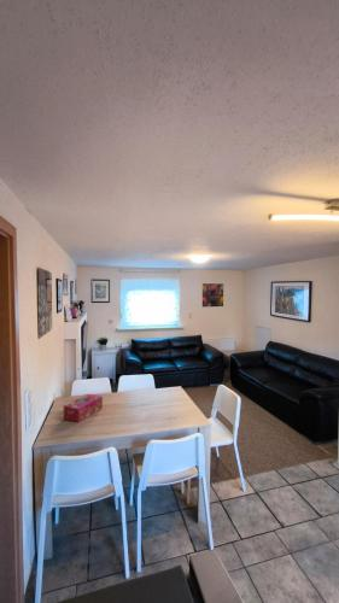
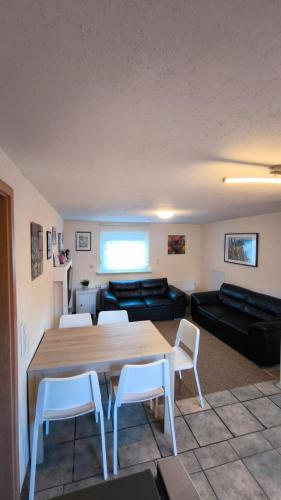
- tissue box [63,393,104,423]
